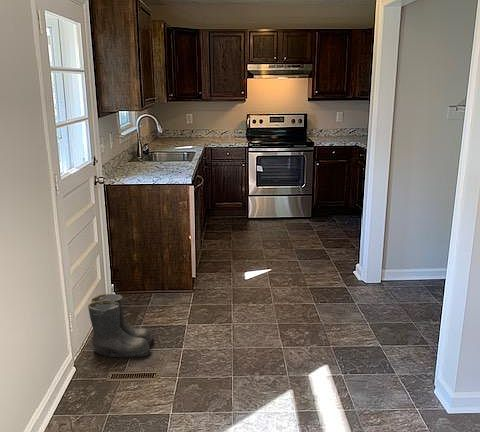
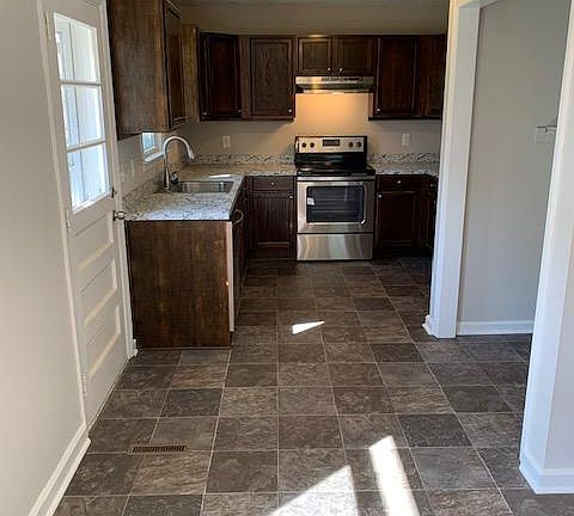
- boots [87,293,153,359]
